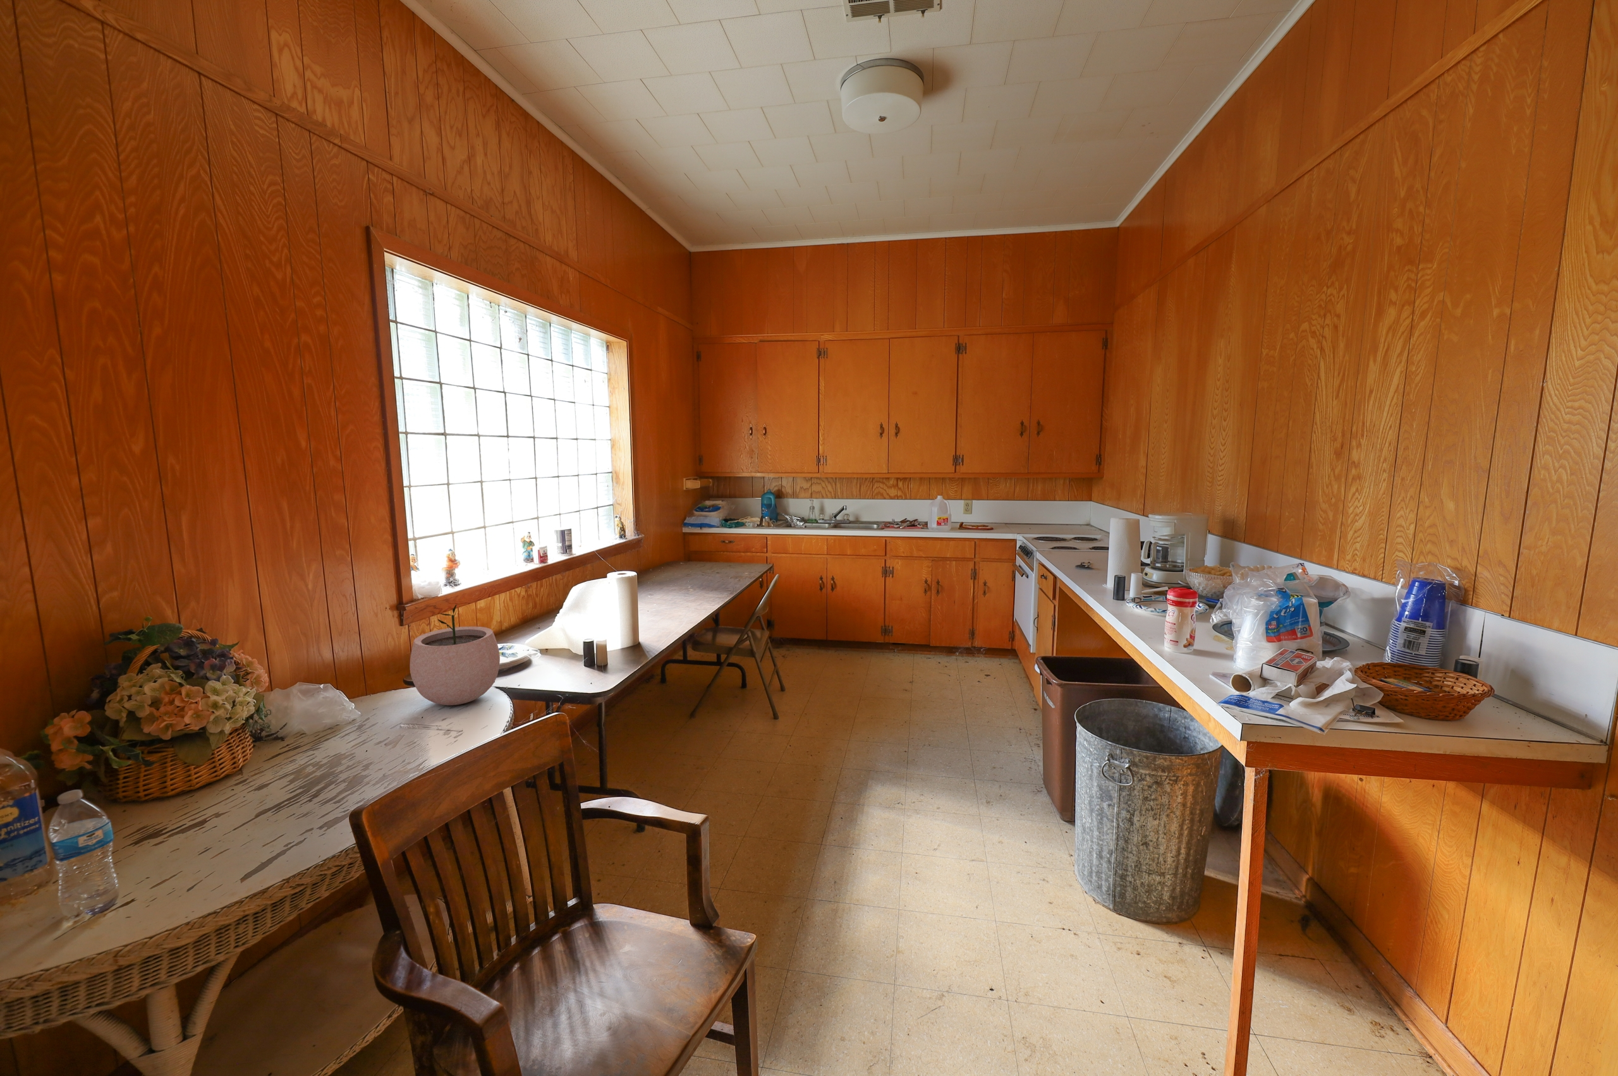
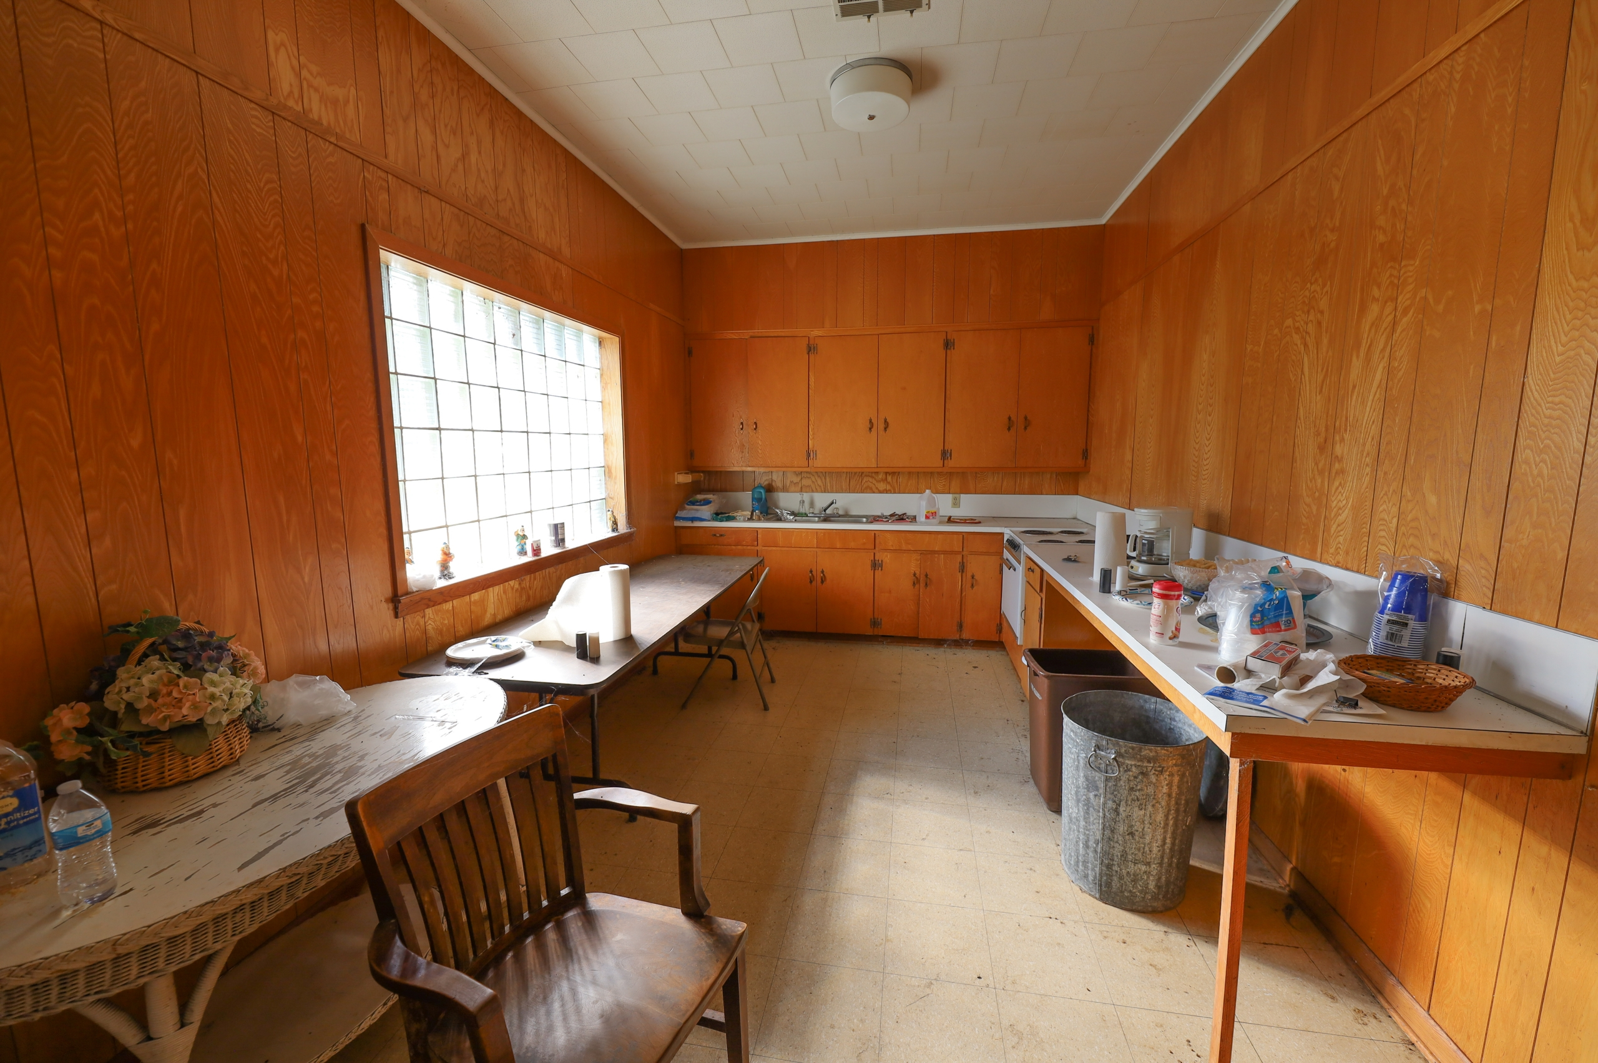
- plant pot [410,604,501,706]
